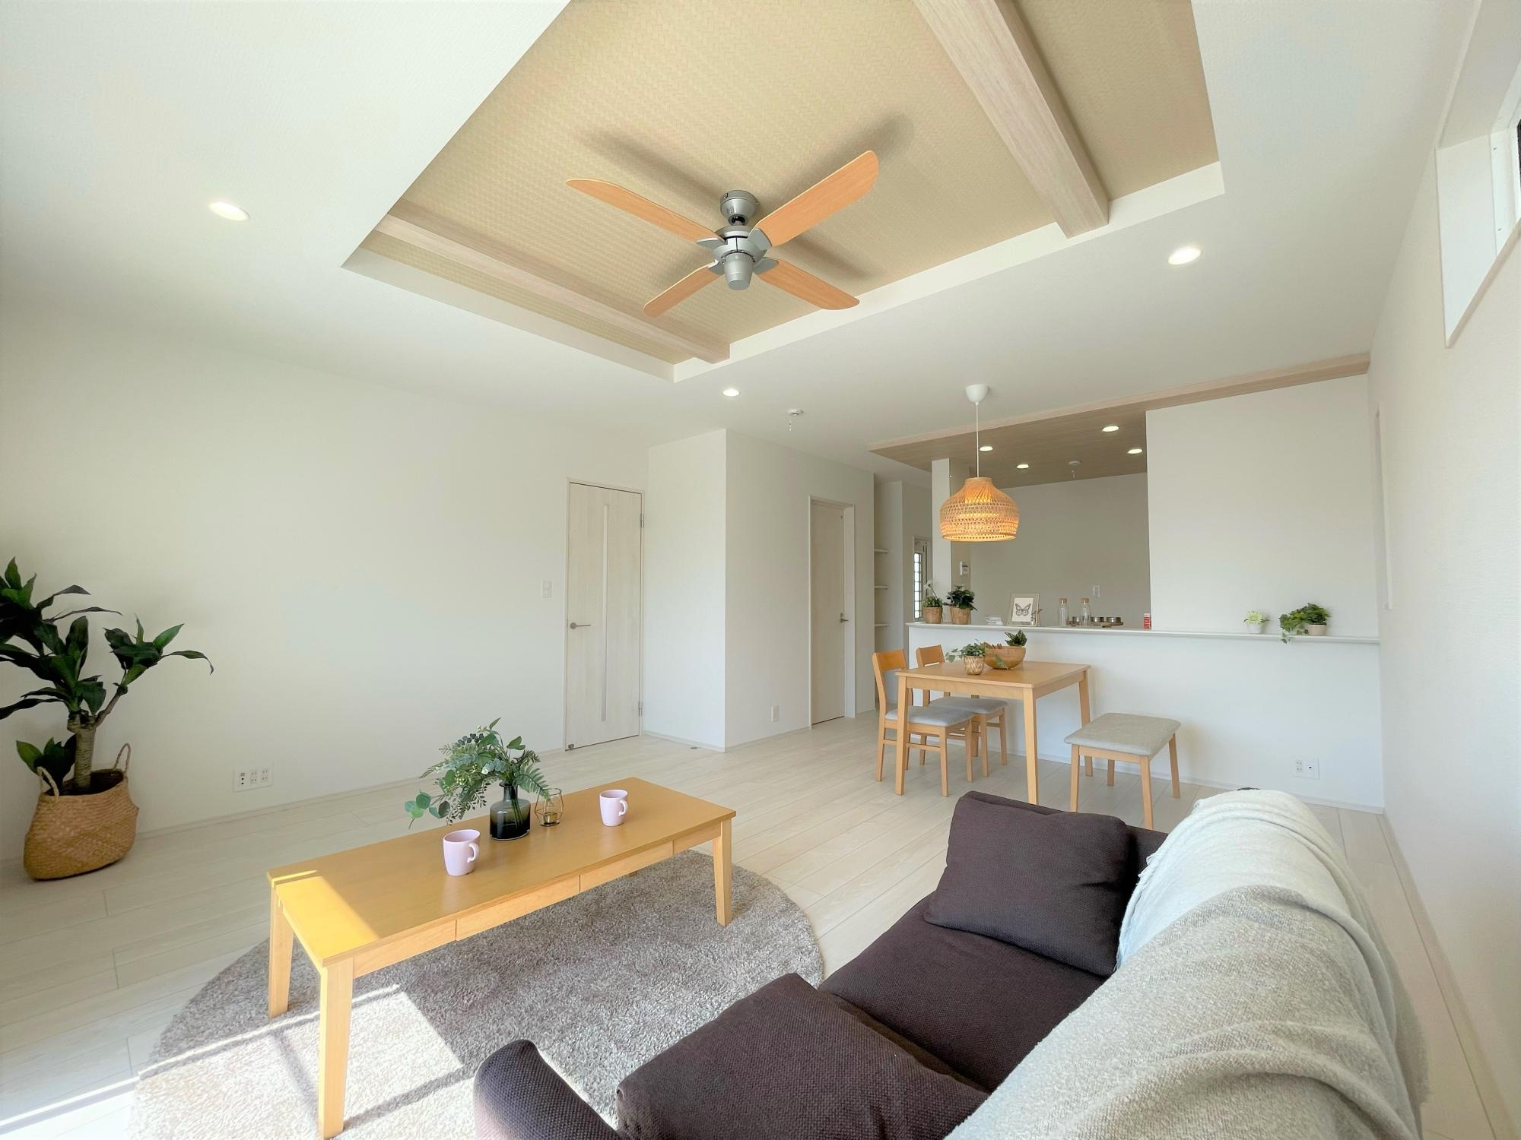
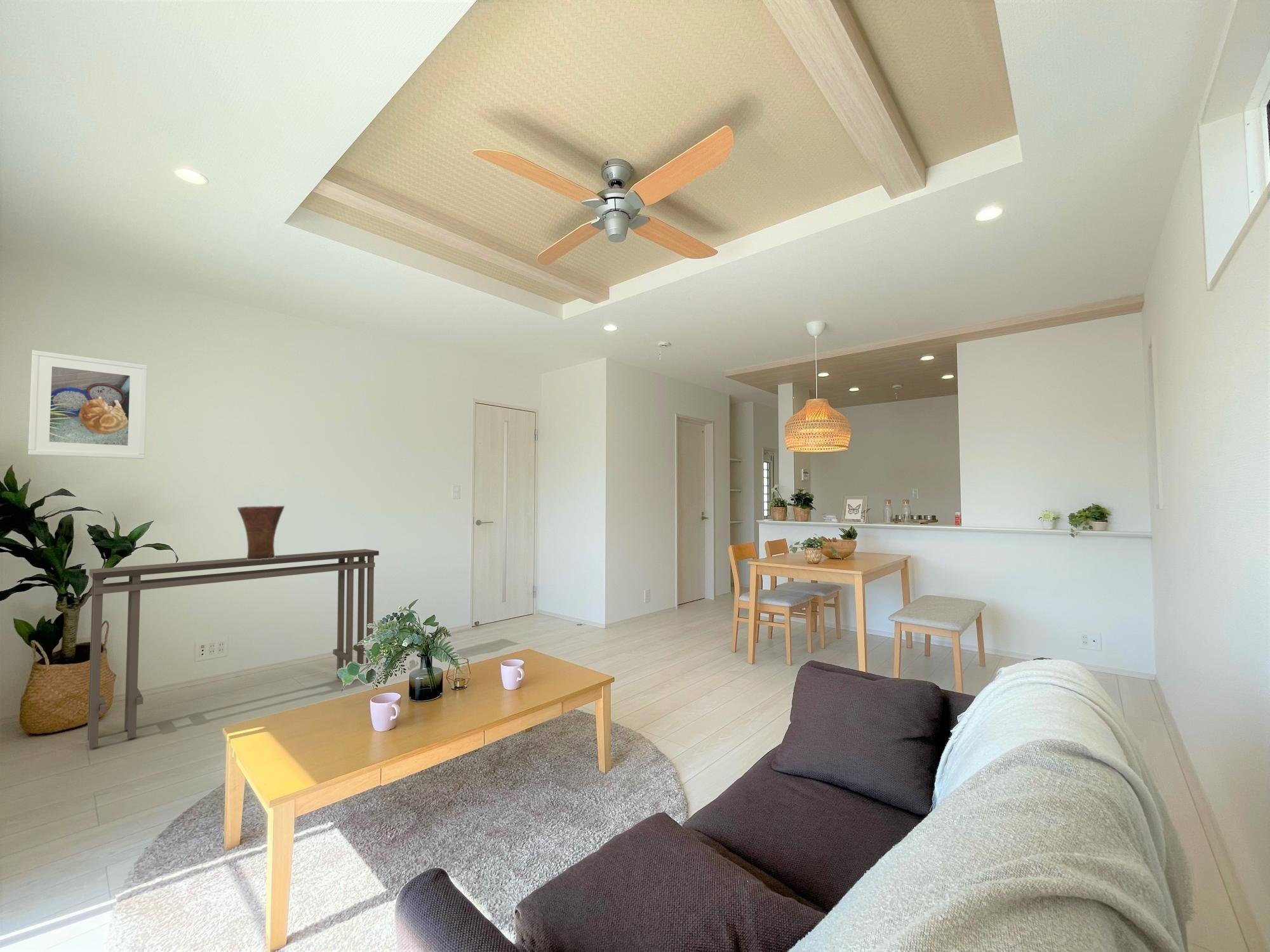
+ vase [237,505,285,560]
+ console table [87,548,380,749]
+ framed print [27,350,148,459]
